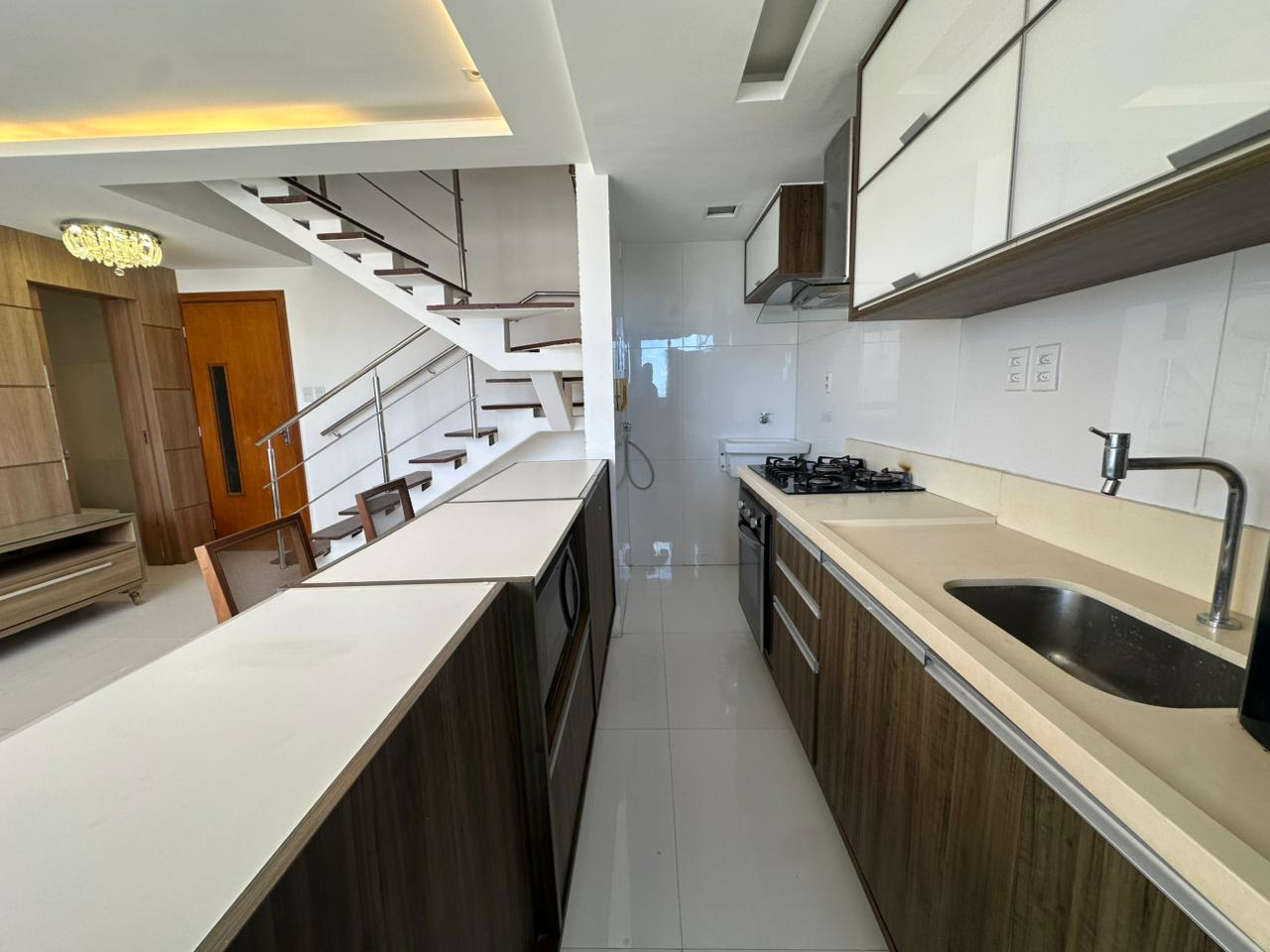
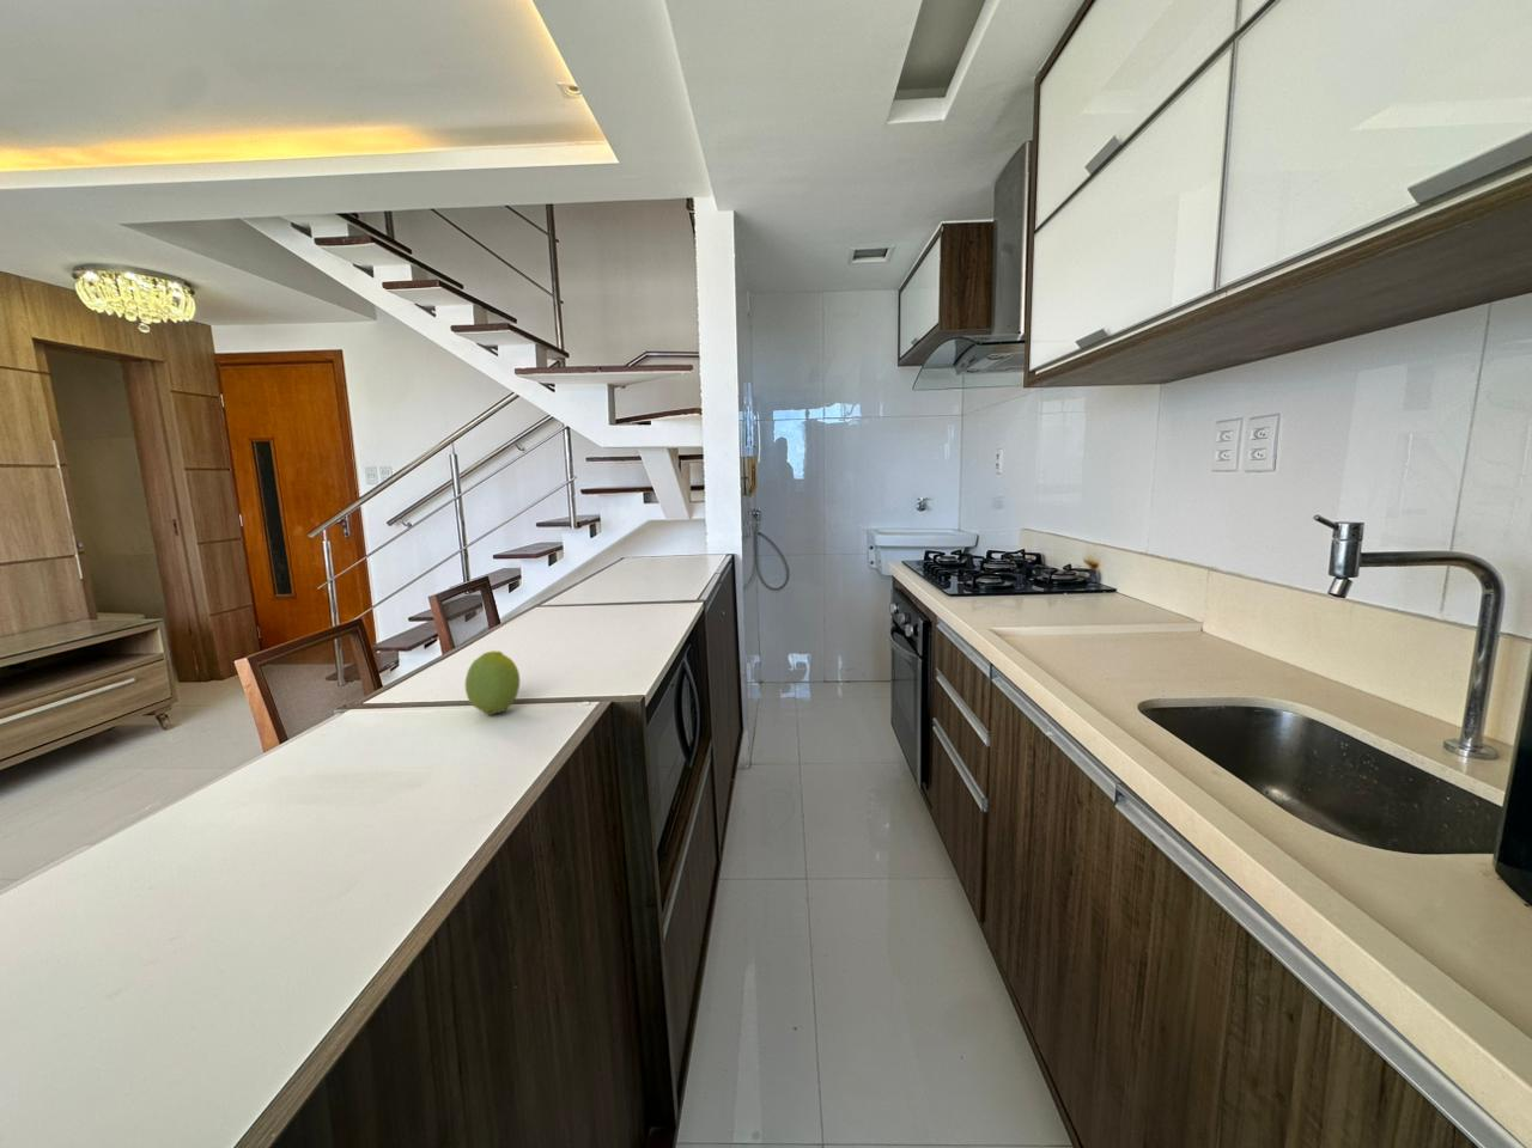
+ fruit [464,649,521,716]
